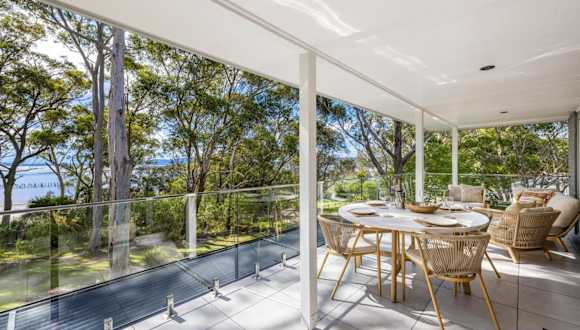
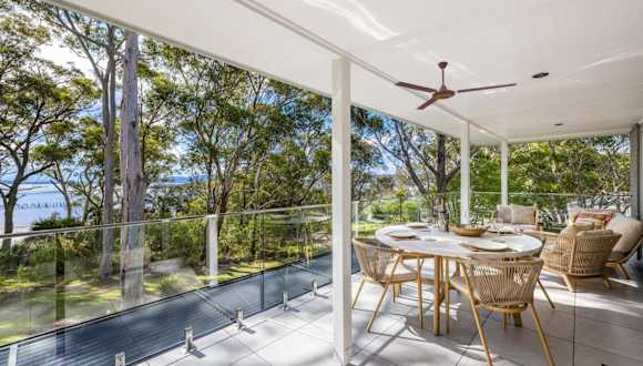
+ ceiling fan [392,60,518,111]
